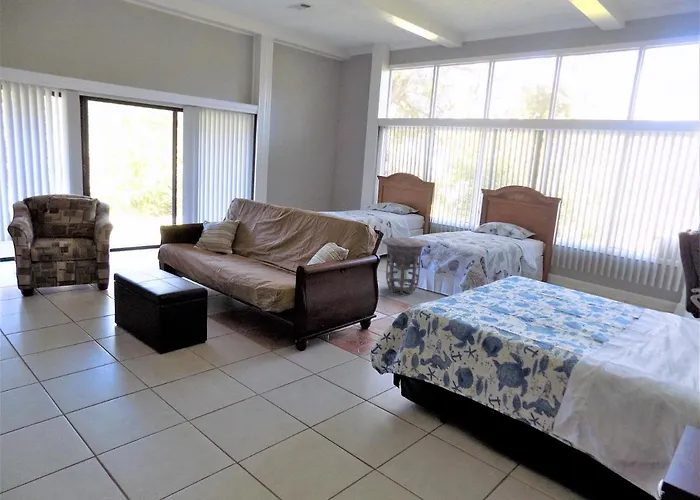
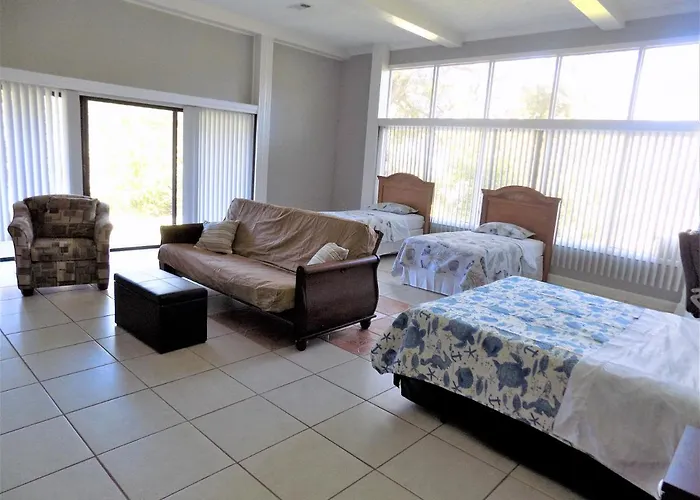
- side table [381,236,428,295]
